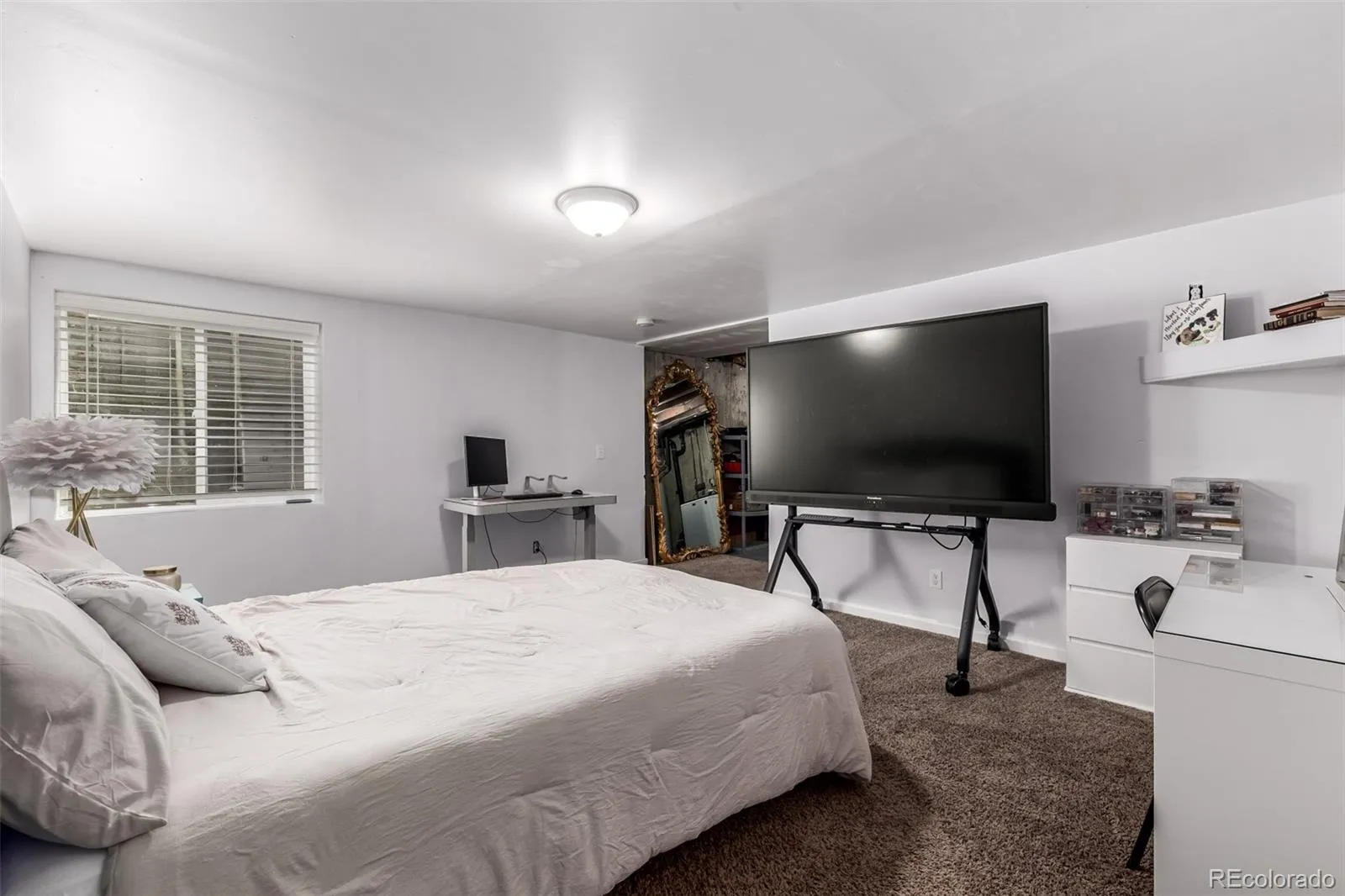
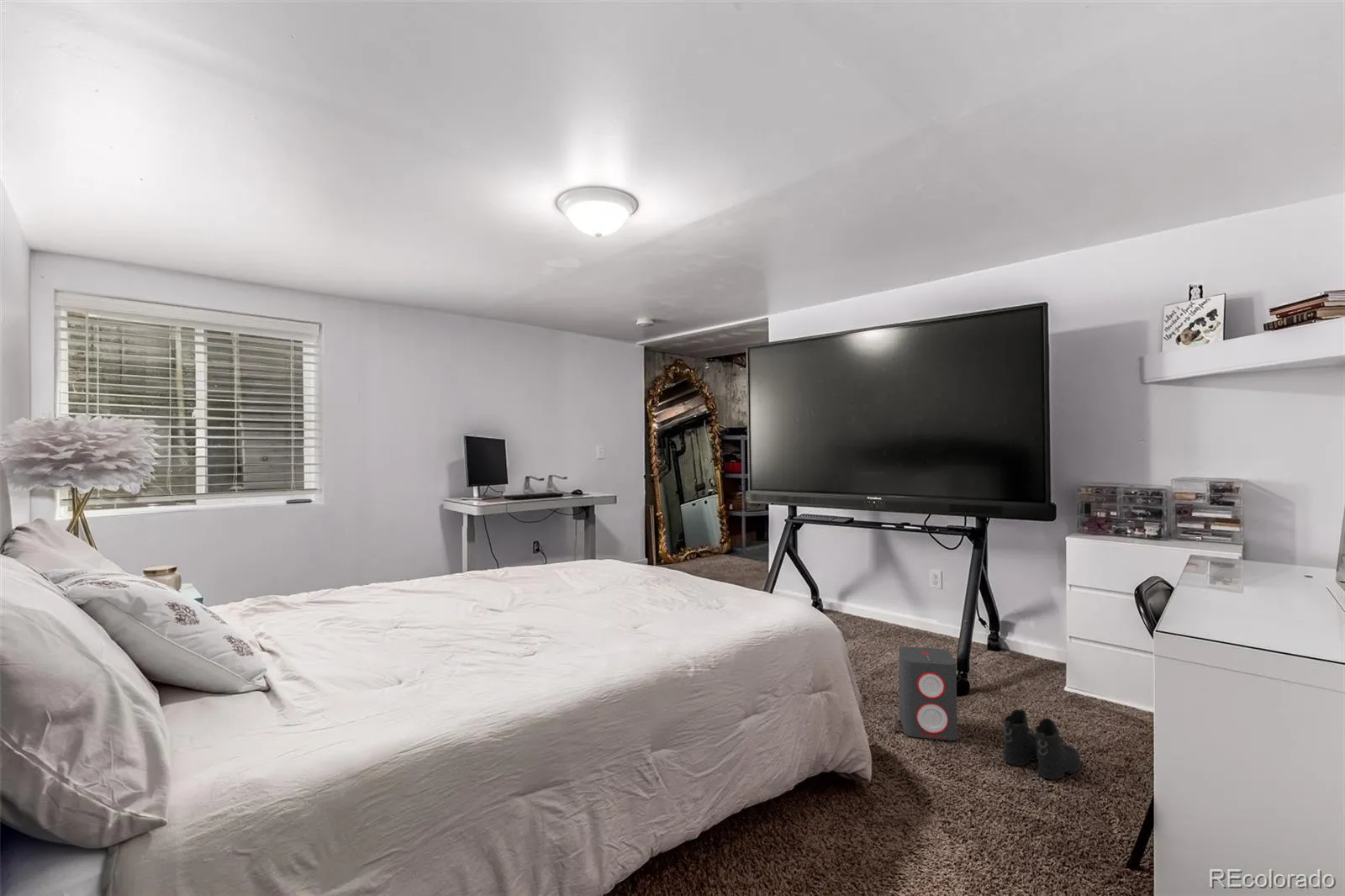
+ speaker [898,646,958,741]
+ boots [1002,709,1082,780]
